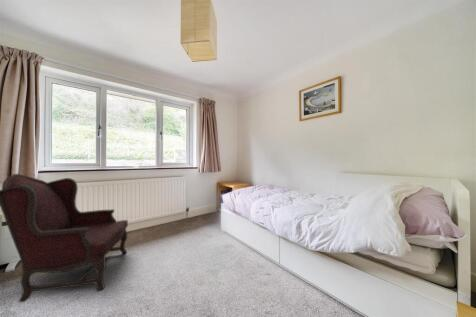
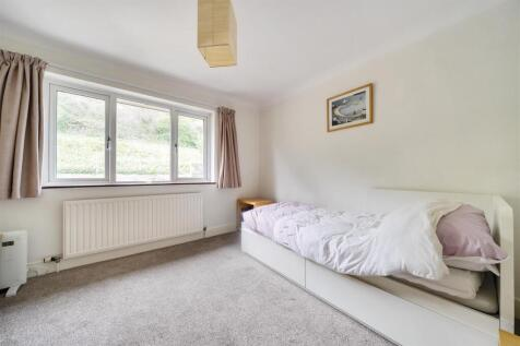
- armchair [0,173,129,303]
